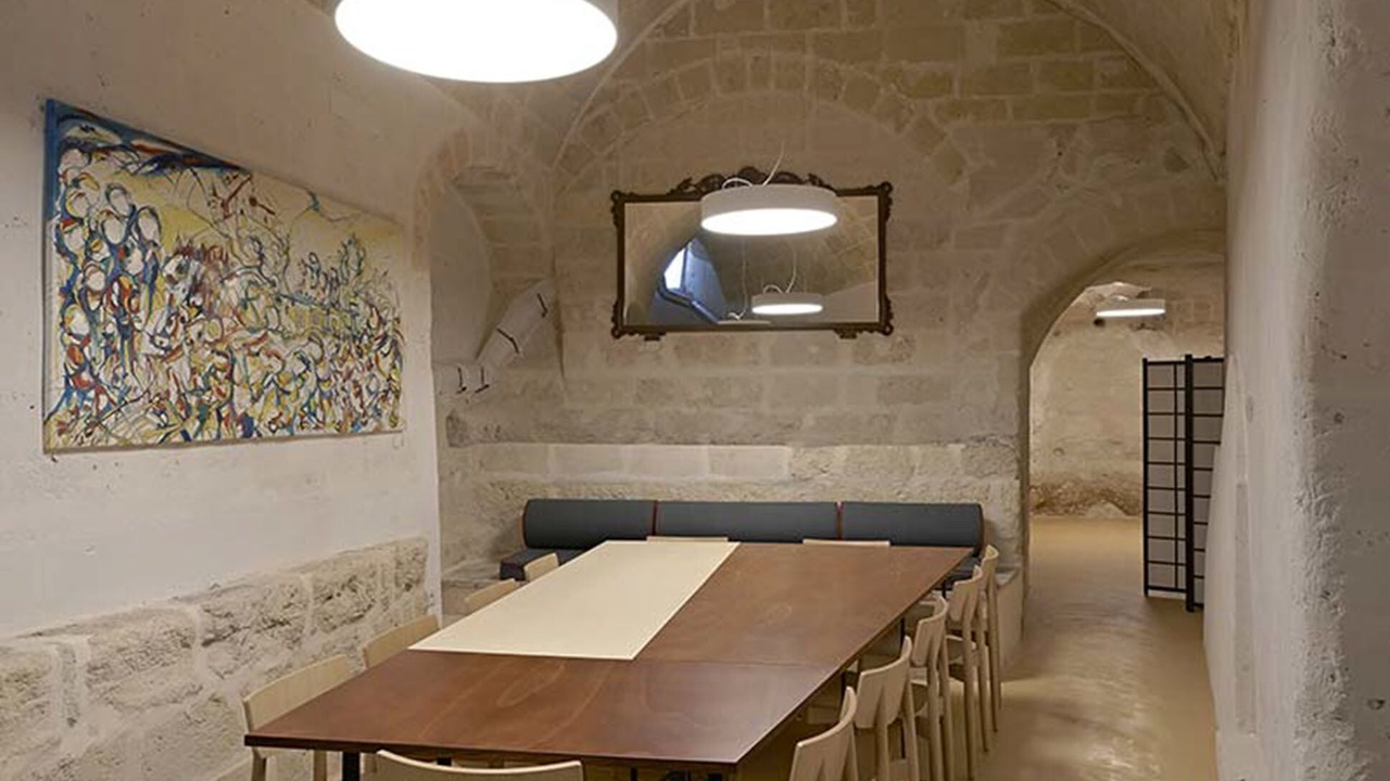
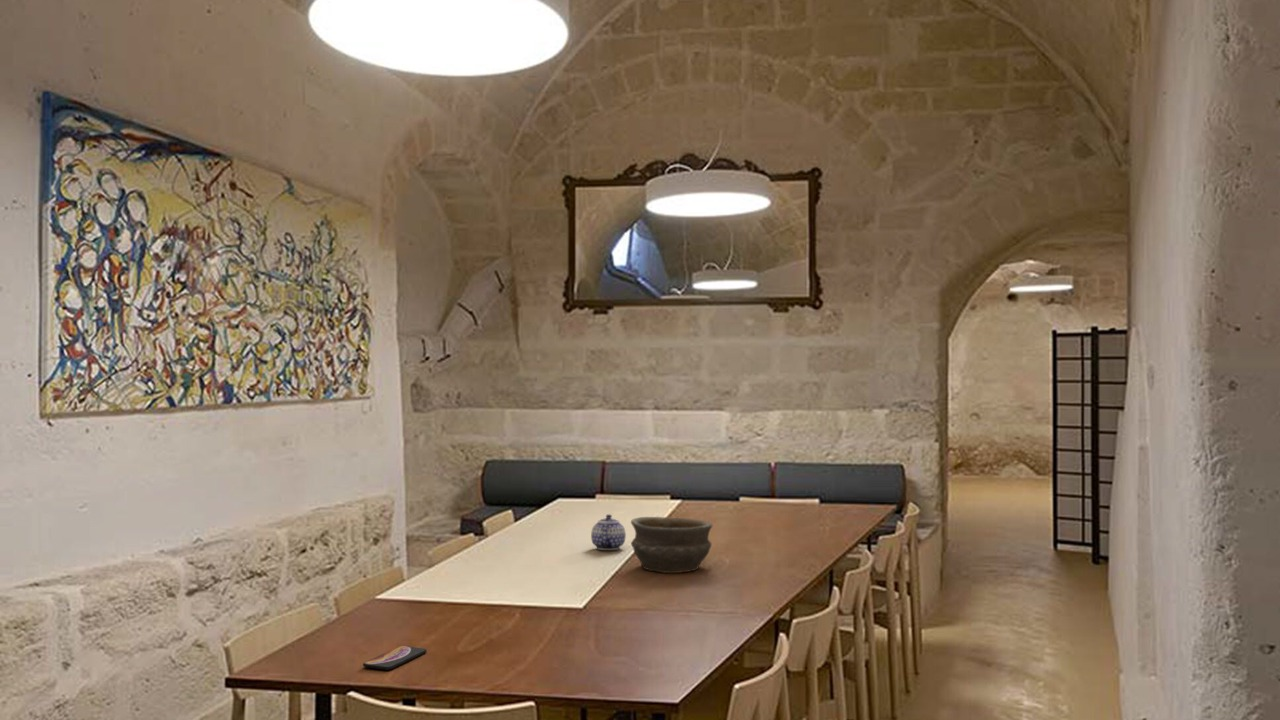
+ bowl [630,516,714,574]
+ smartphone [362,645,427,671]
+ teapot [590,513,627,551]
